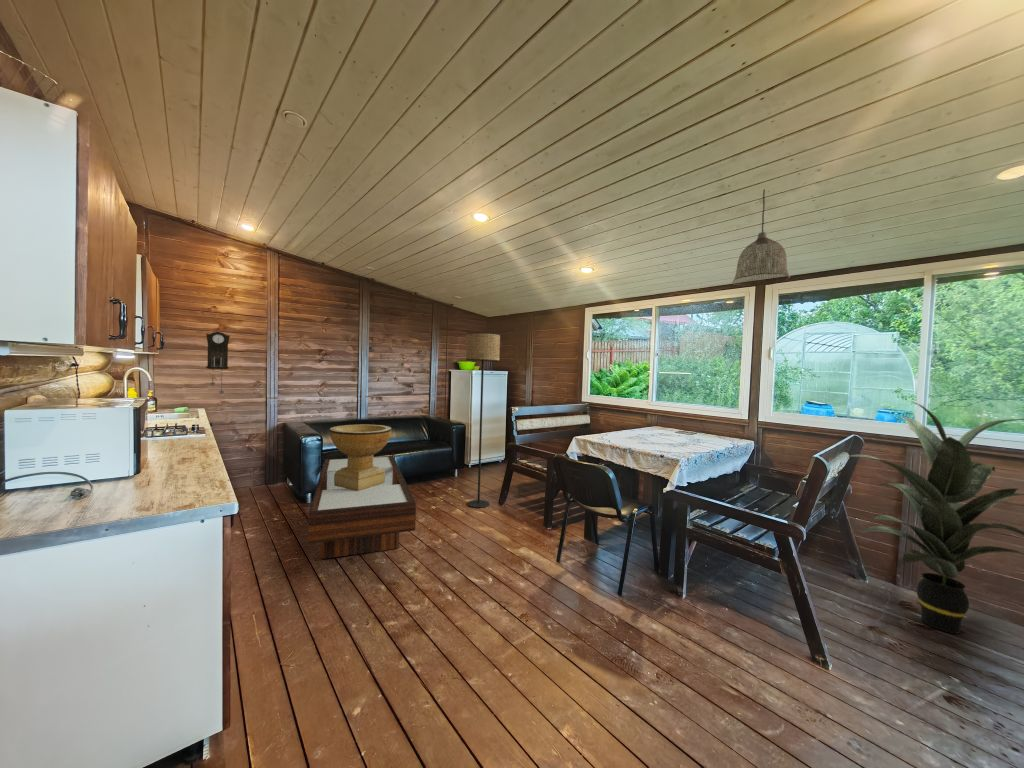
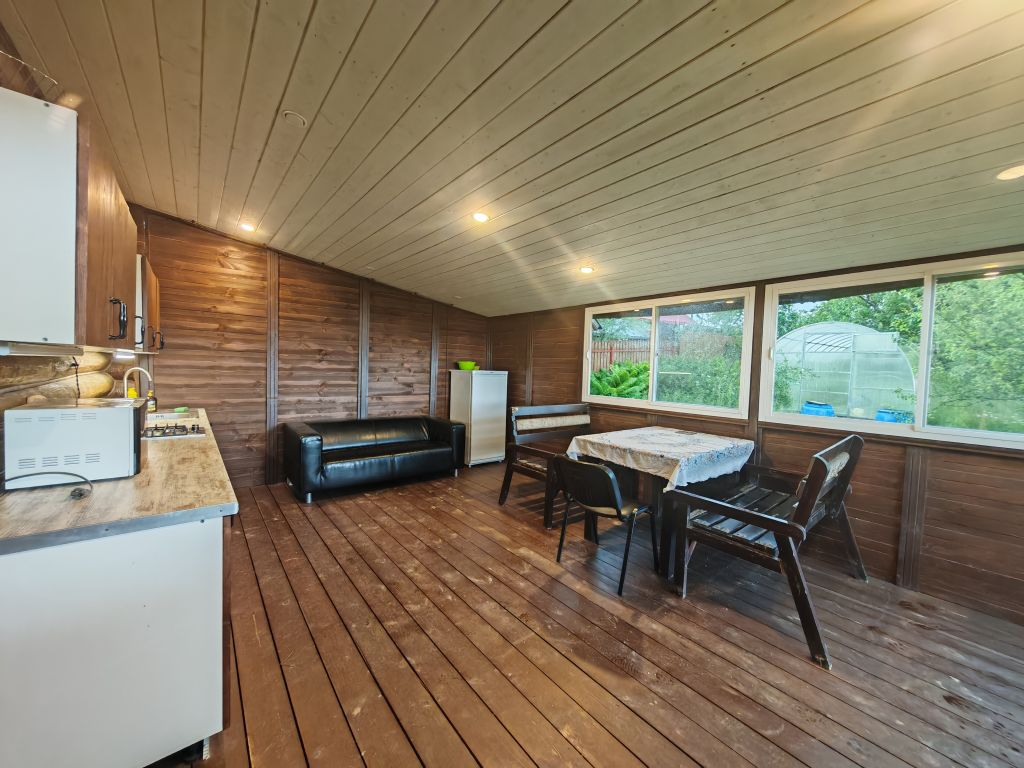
- pendant lamp [732,188,791,287]
- indoor plant [845,400,1024,635]
- floor lamp [465,332,501,509]
- decorative bowl [328,423,393,491]
- coffee table [307,455,417,560]
- pendulum clock [205,331,231,395]
